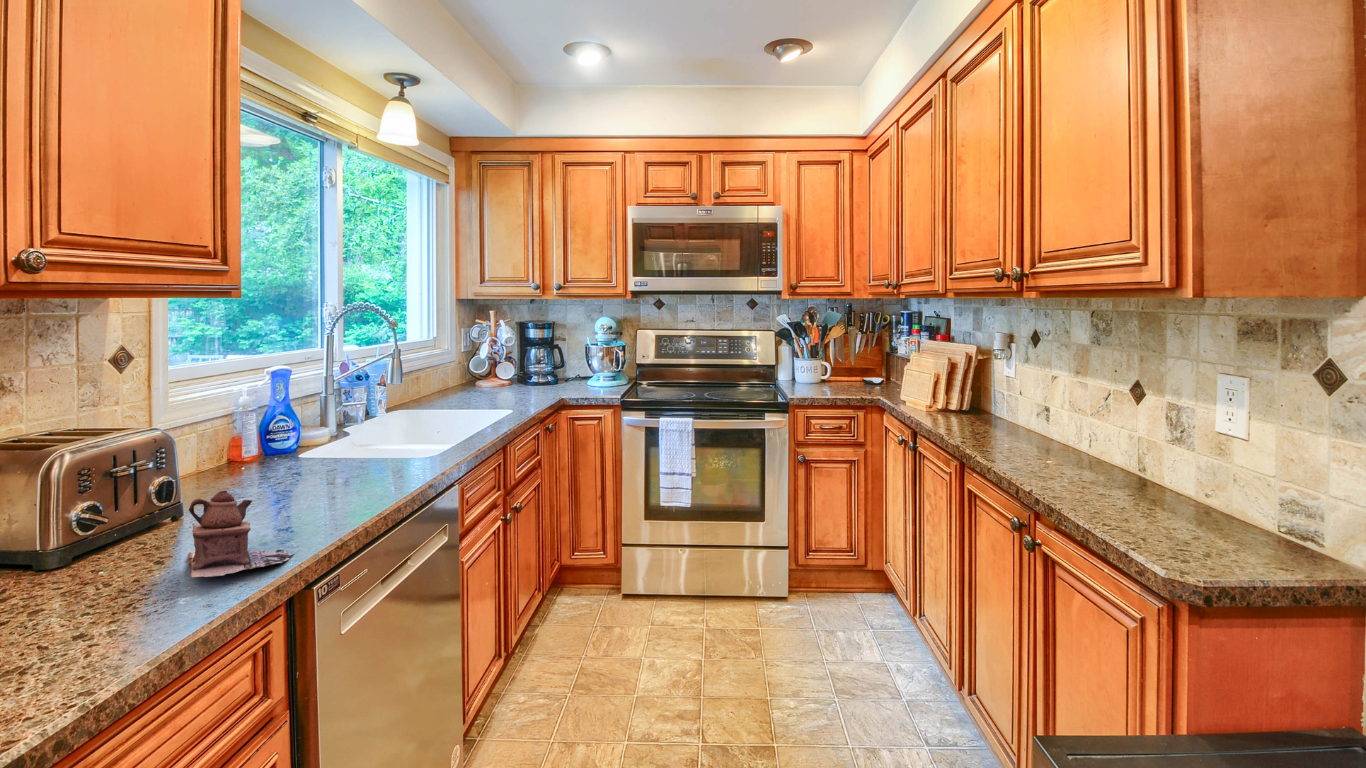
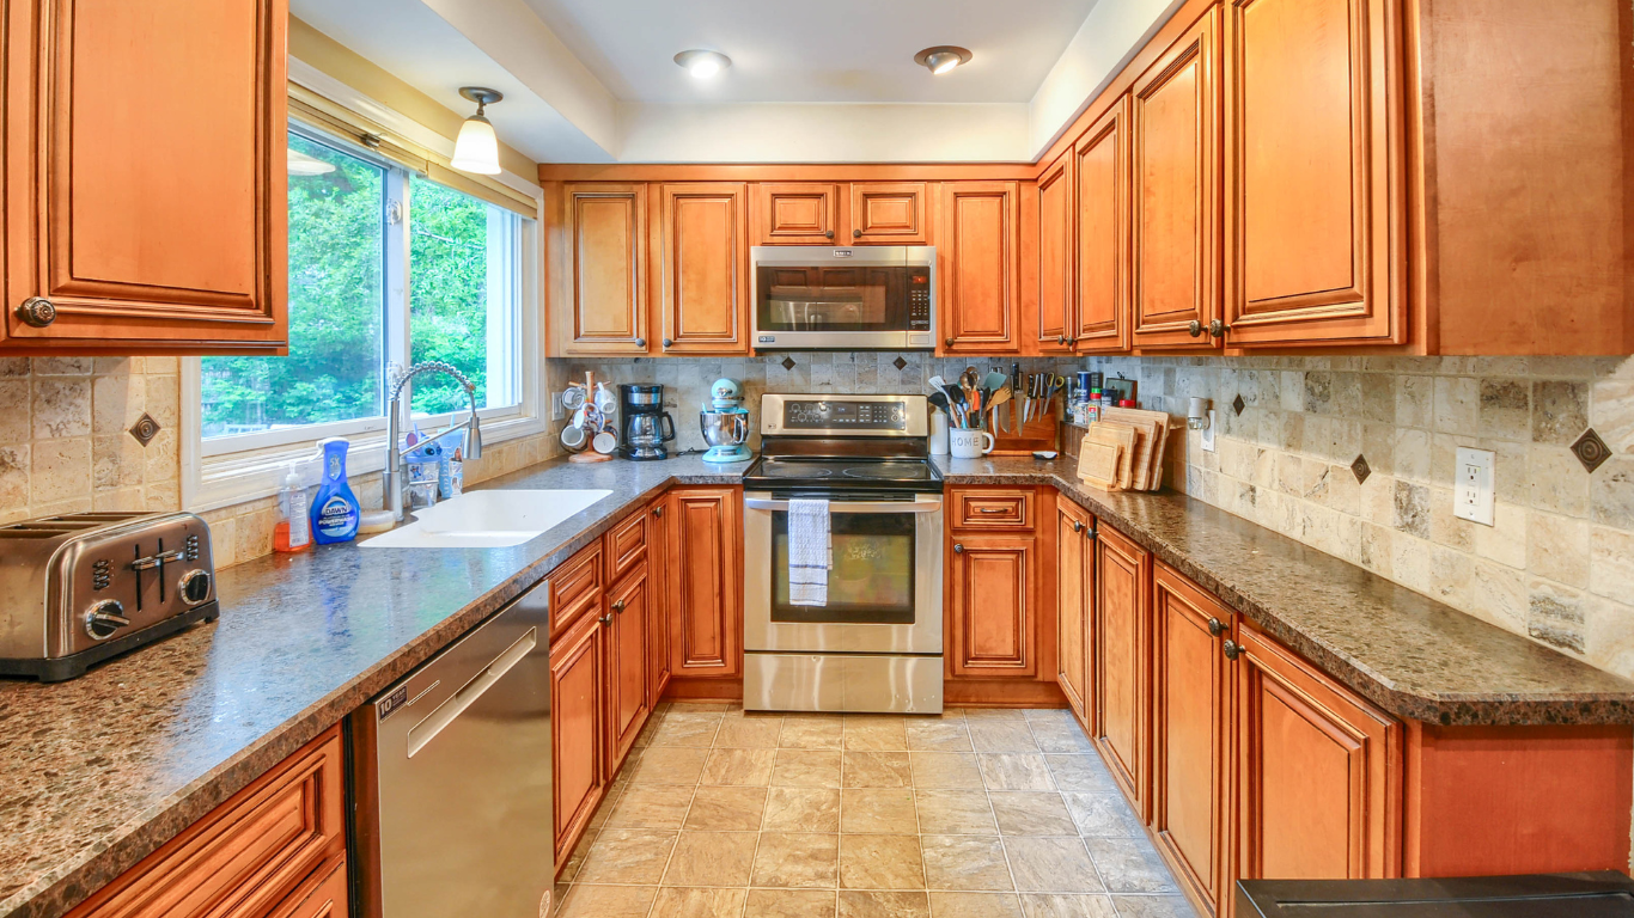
- teapot [187,490,295,578]
